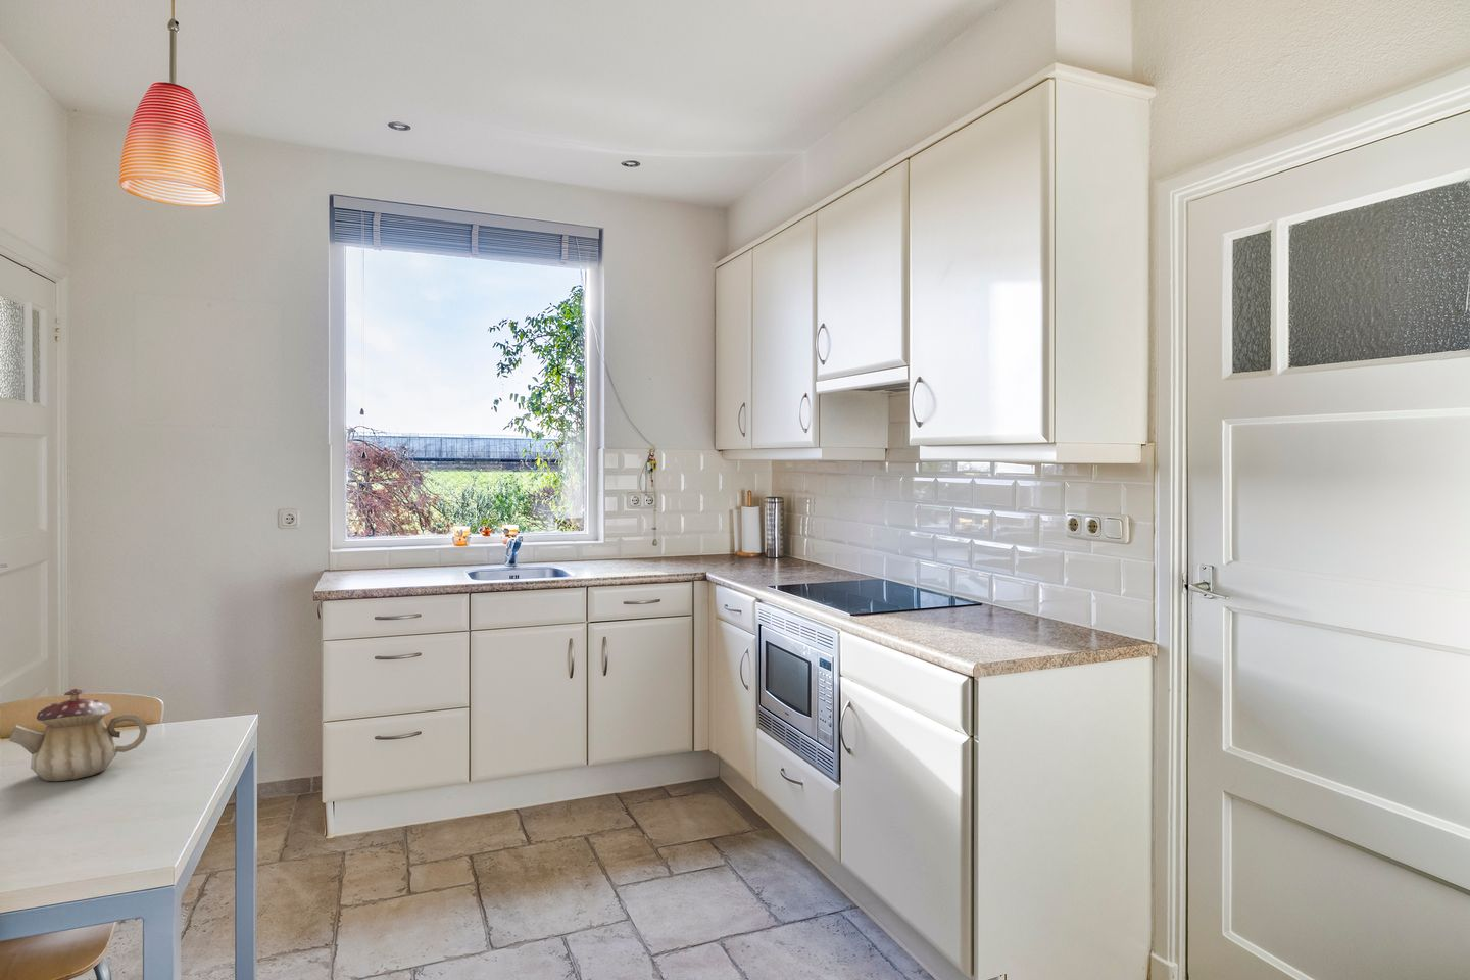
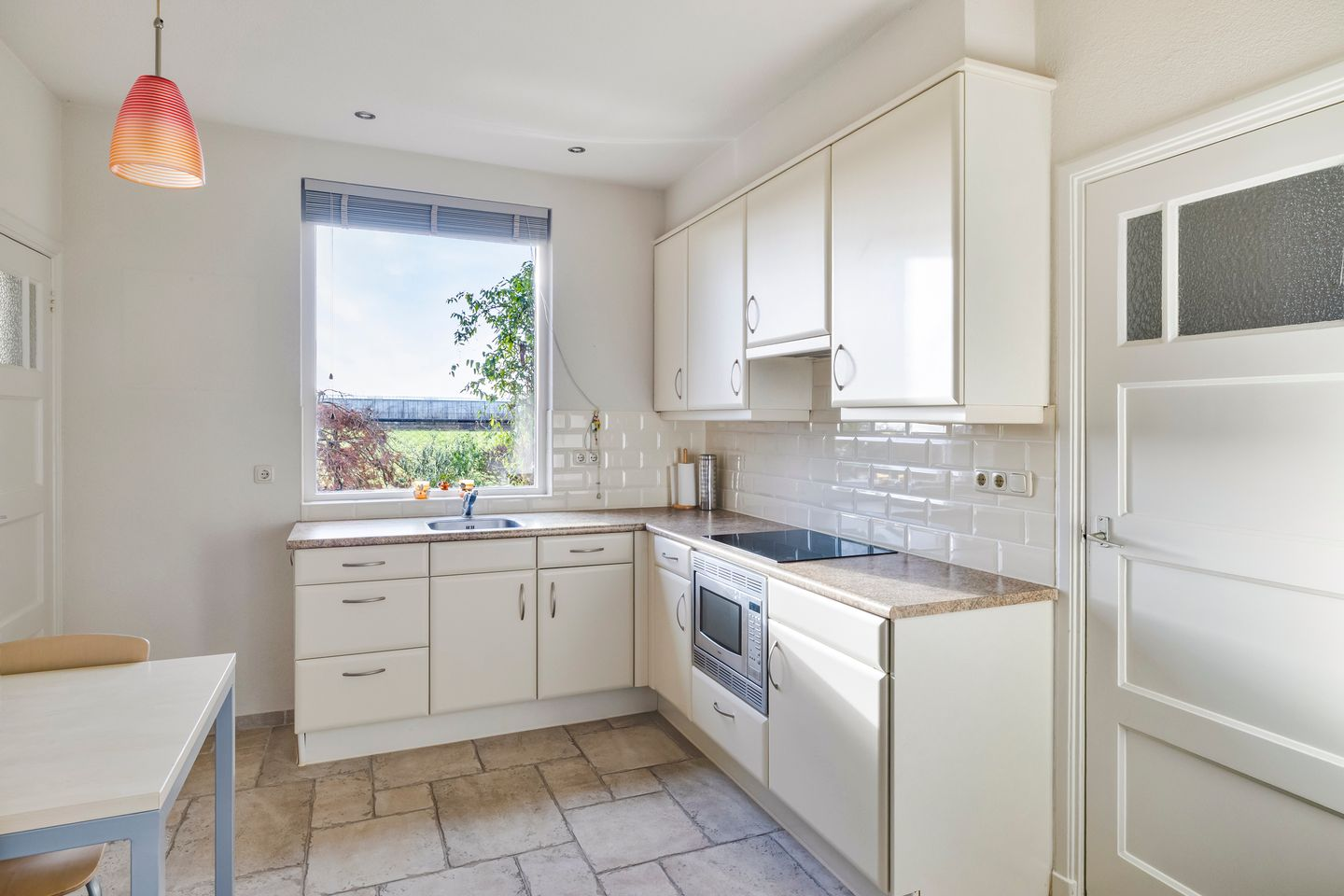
- teapot [8,688,148,782]
